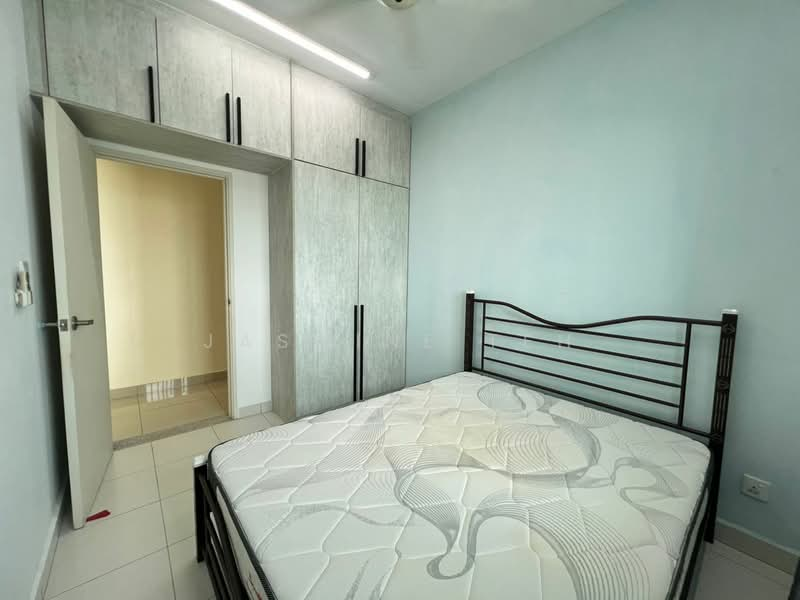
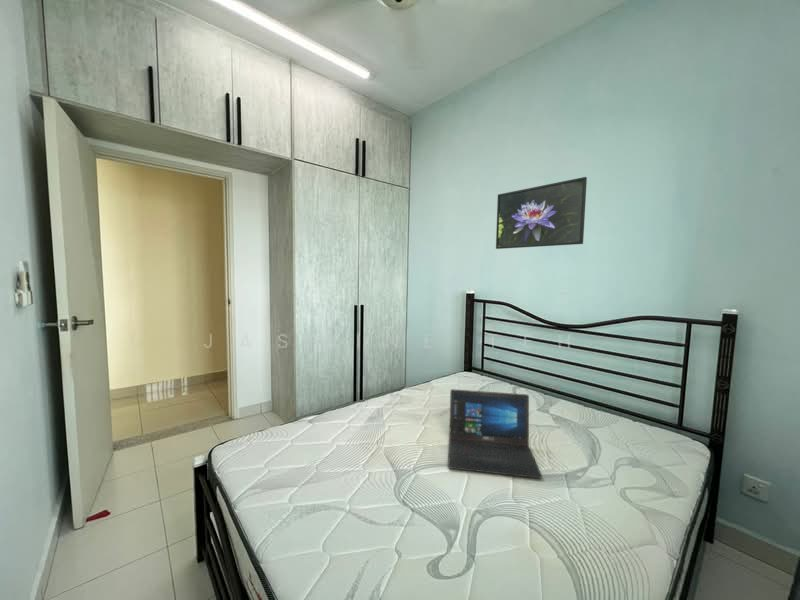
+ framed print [495,176,588,250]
+ laptop [447,388,543,480]
